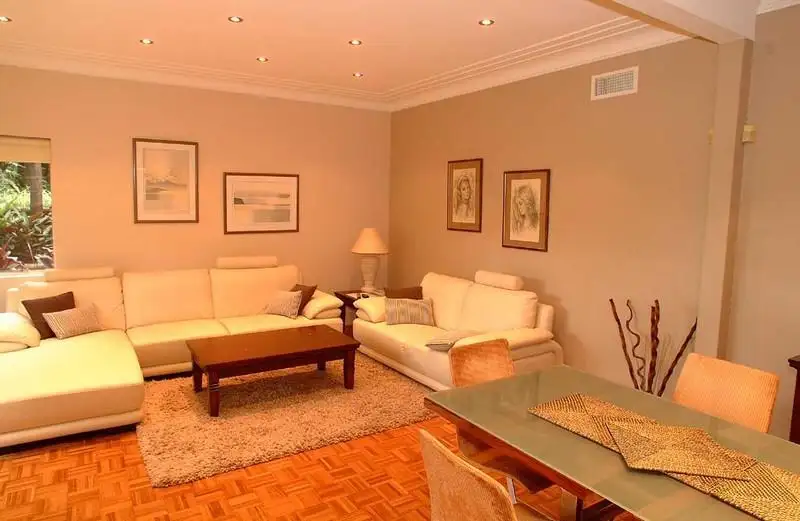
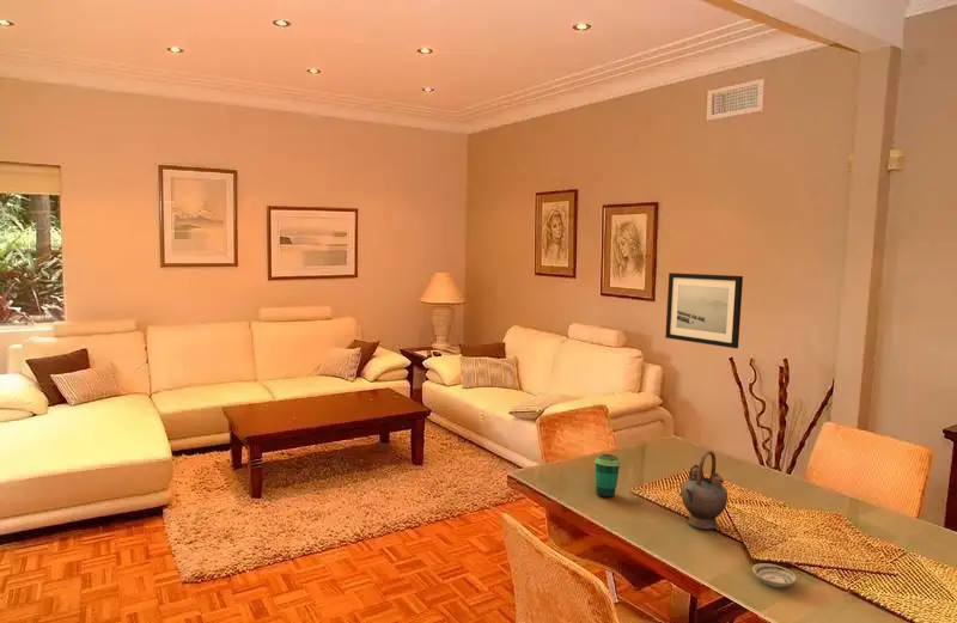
+ saucer [751,562,798,588]
+ wall art [664,271,744,349]
+ teapot [678,450,729,530]
+ cup [593,453,622,499]
